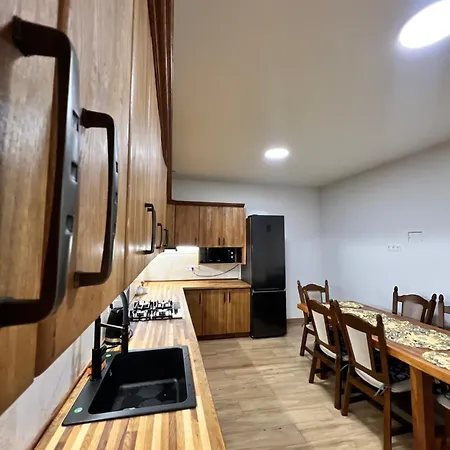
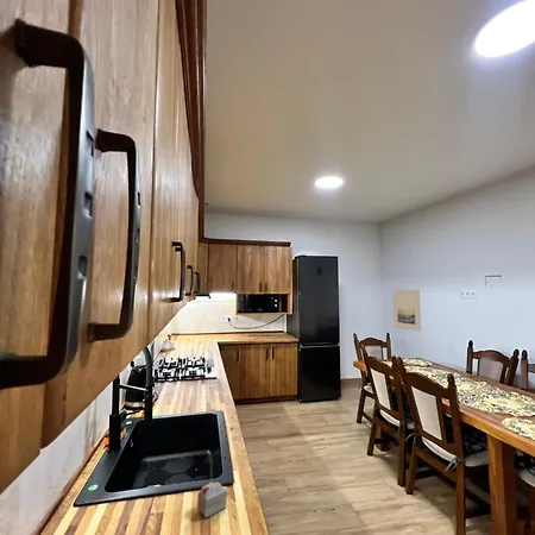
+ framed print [392,288,422,333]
+ cake slice [196,482,228,518]
